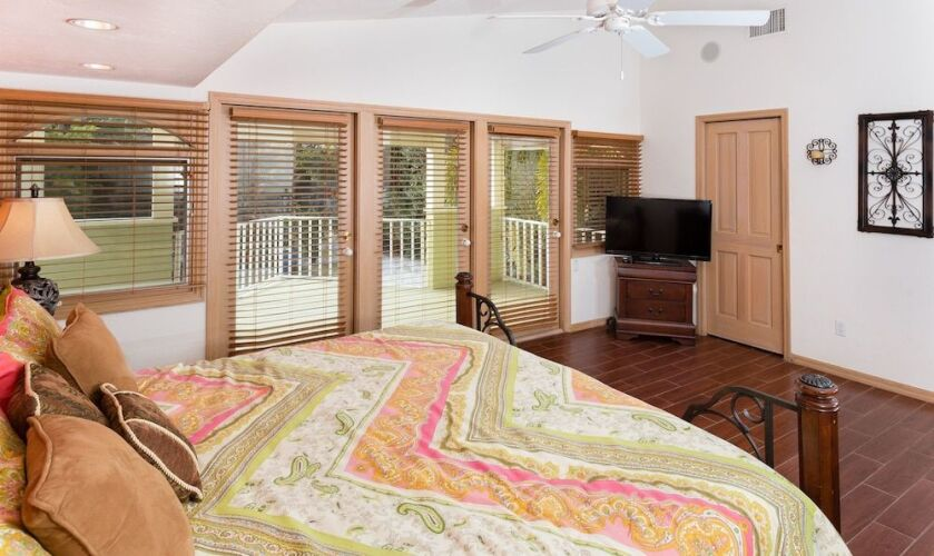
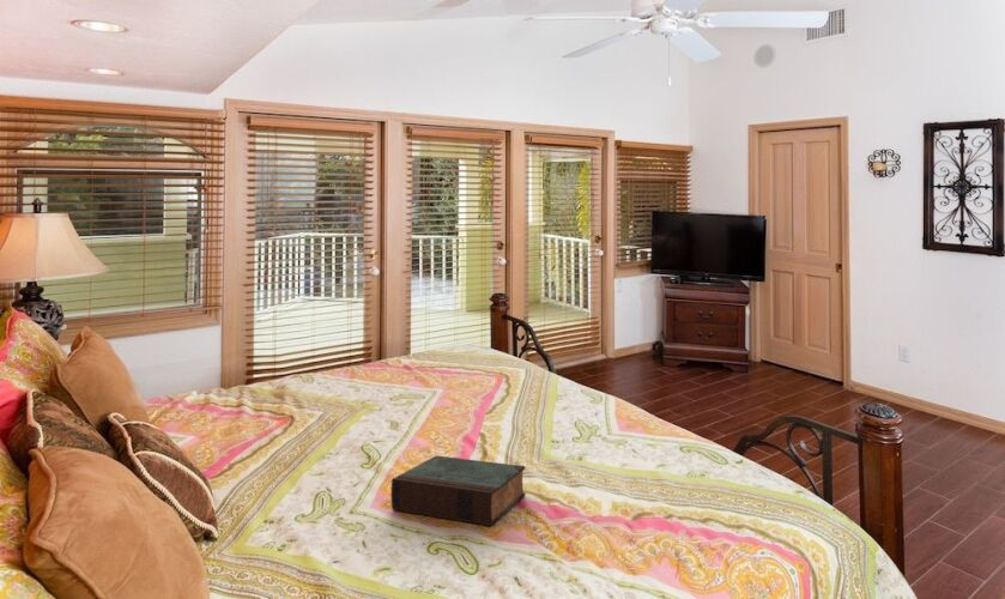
+ book [391,454,527,527]
